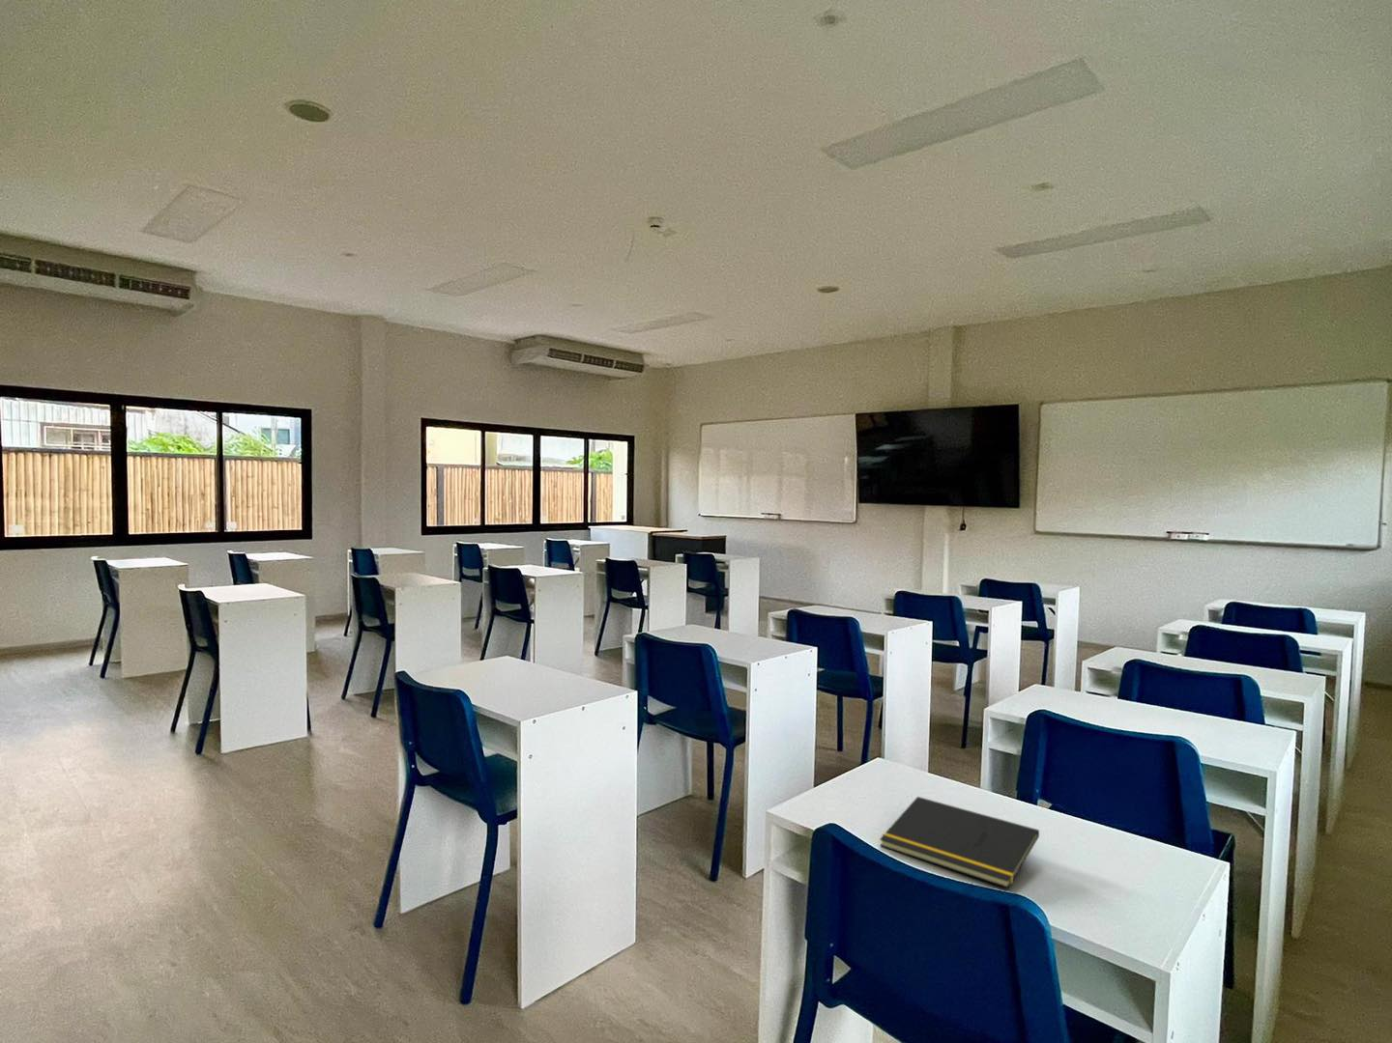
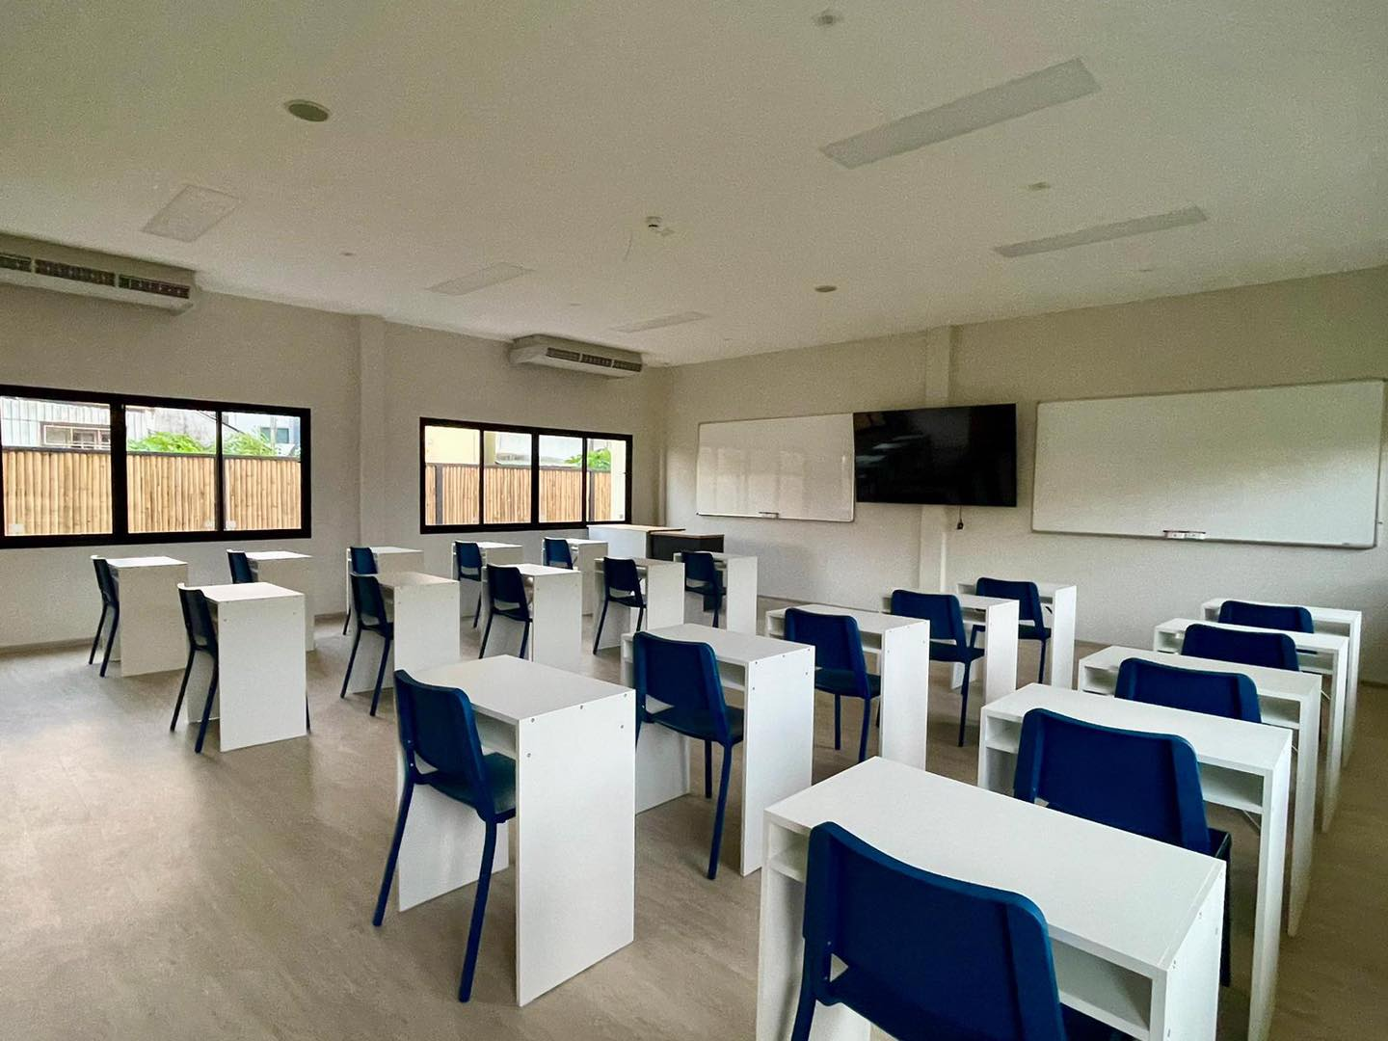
- notepad [879,795,1040,889]
